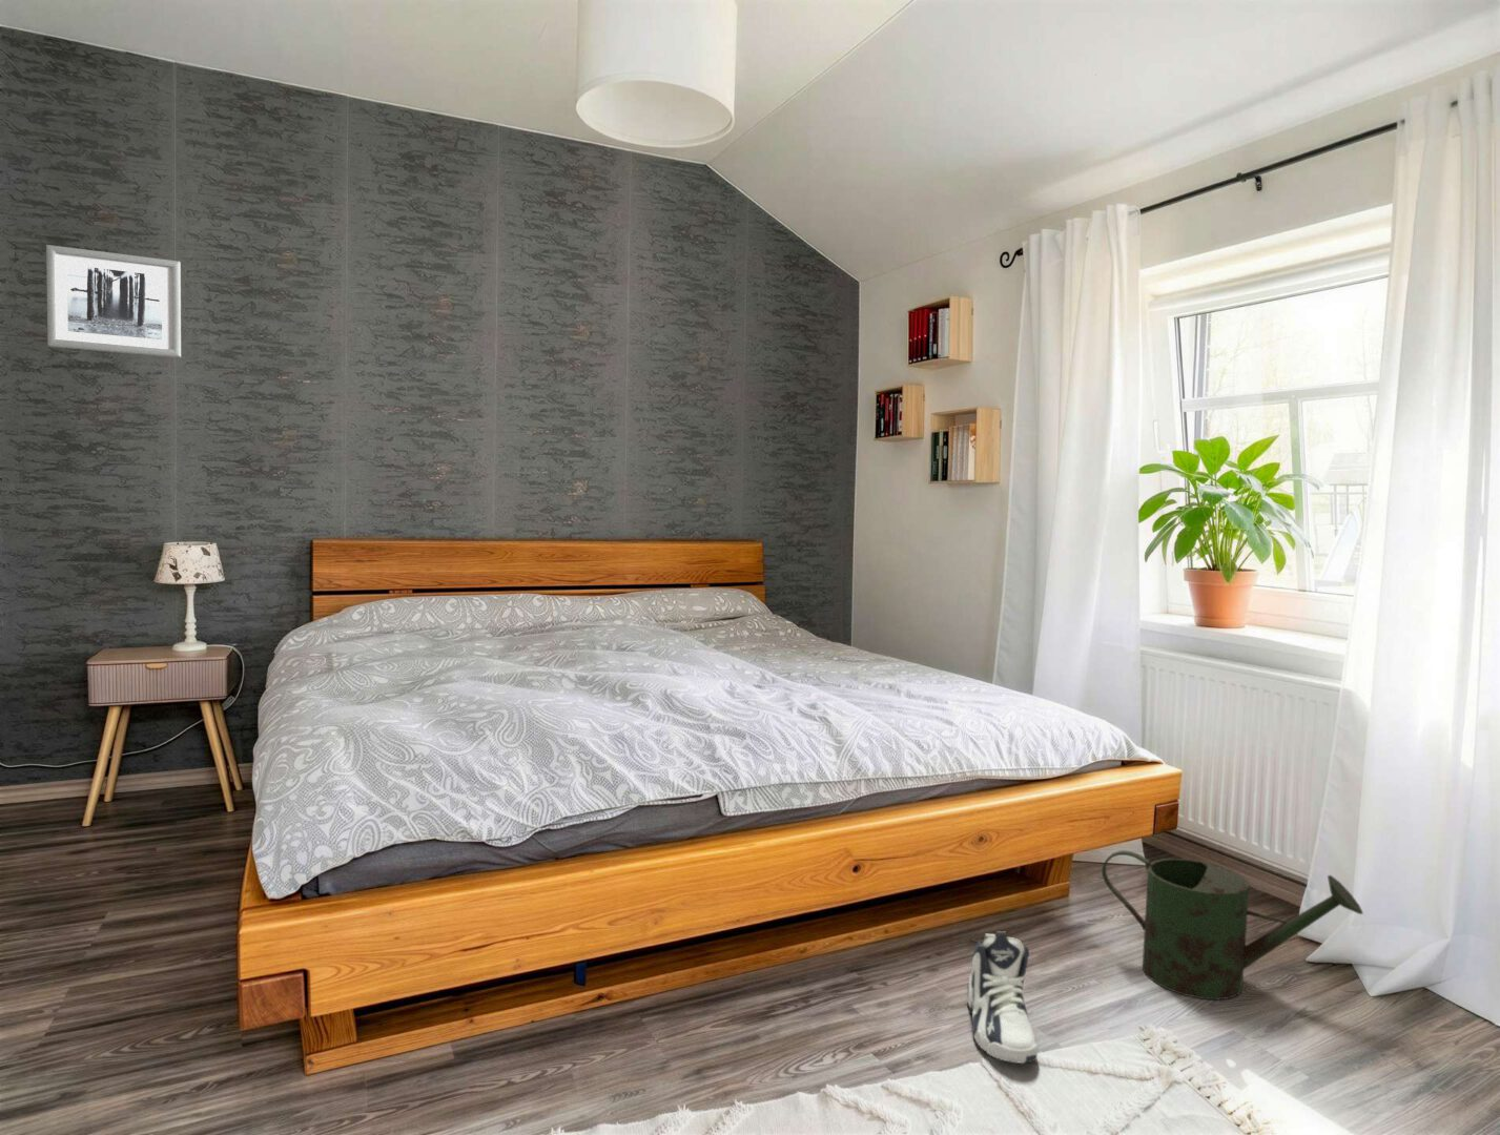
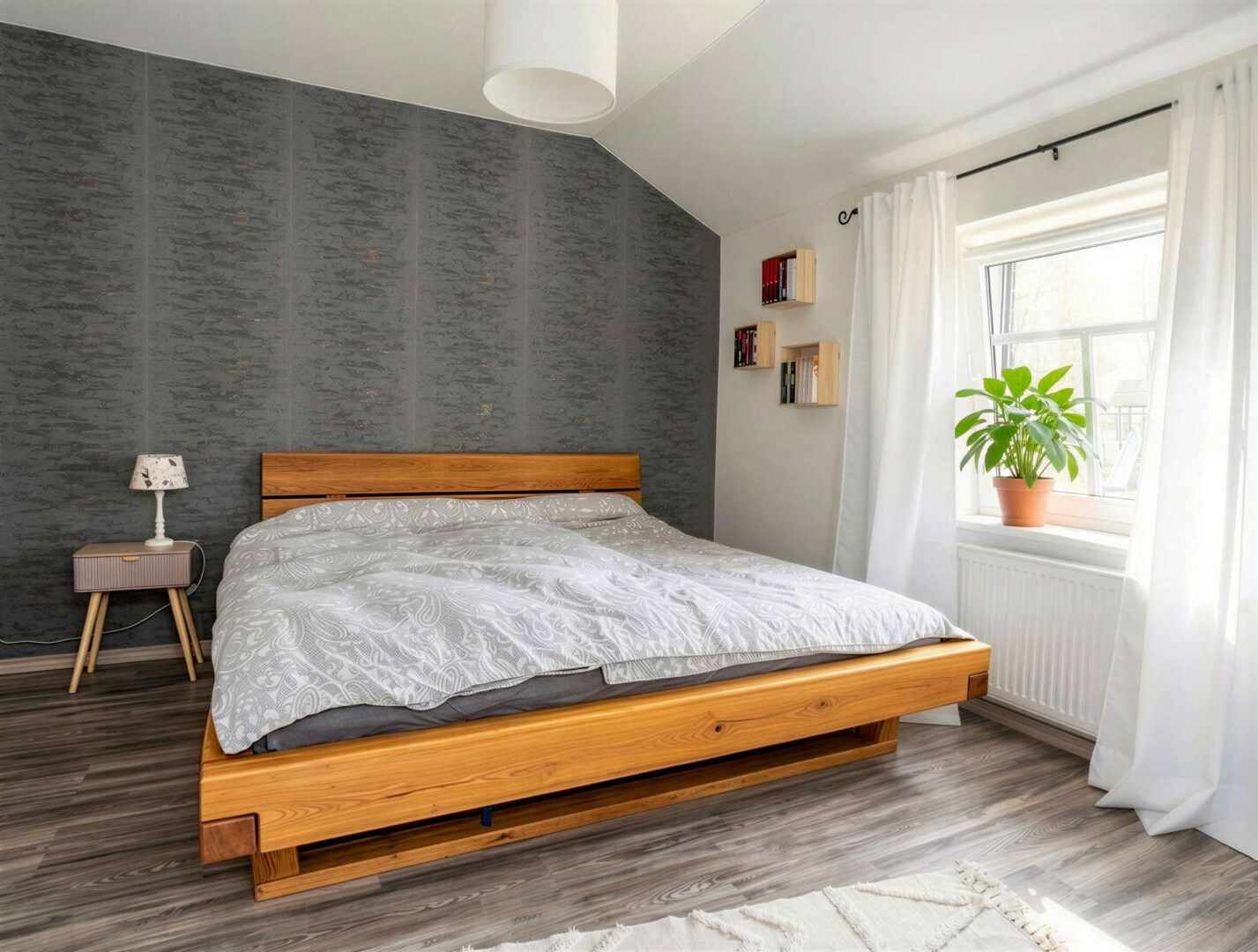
- wall art [45,244,182,359]
- watering can [1101,849,1364,1000]
- sneaker [966,930,1039,1065]
